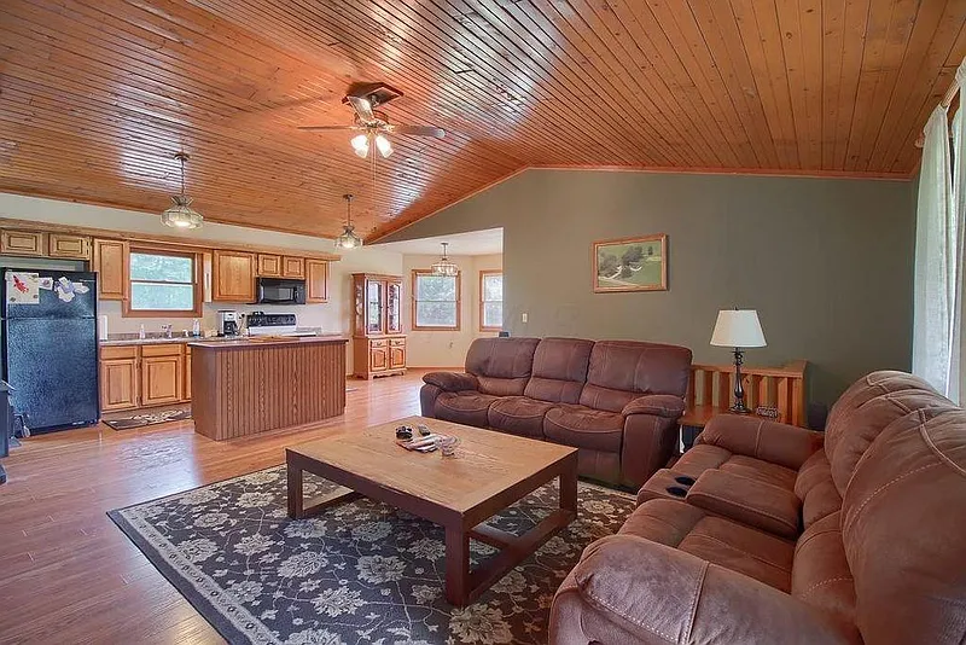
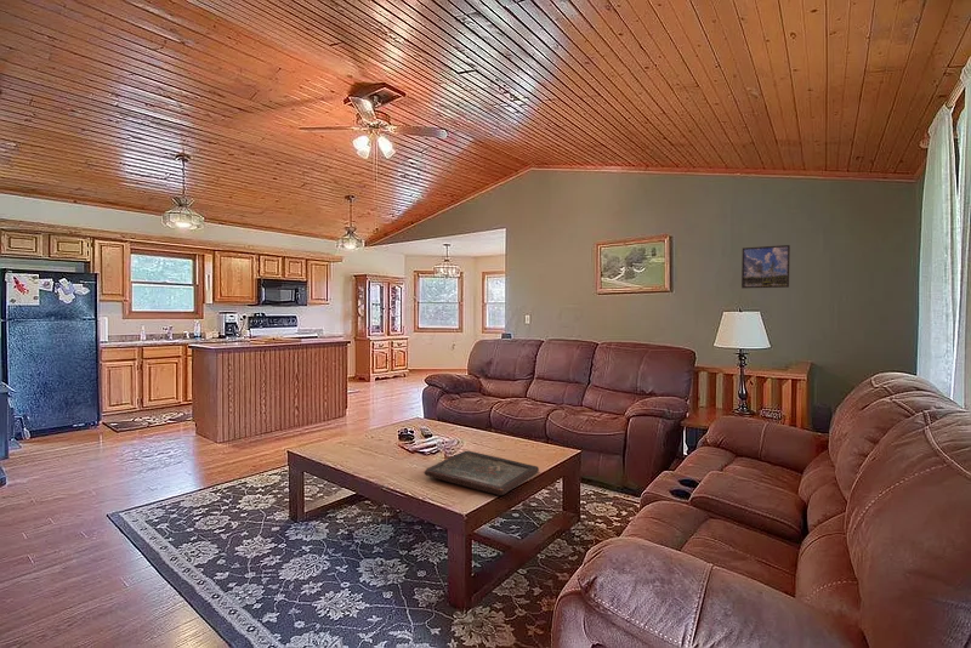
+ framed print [740,244,791,290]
+ board game [422,450,540,496]
